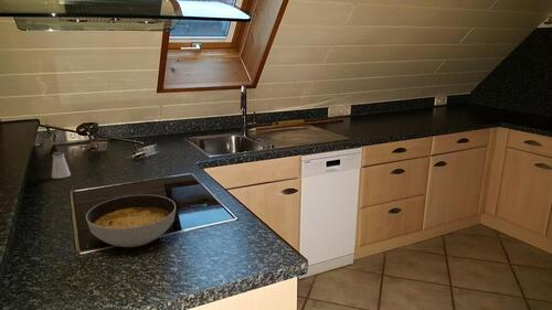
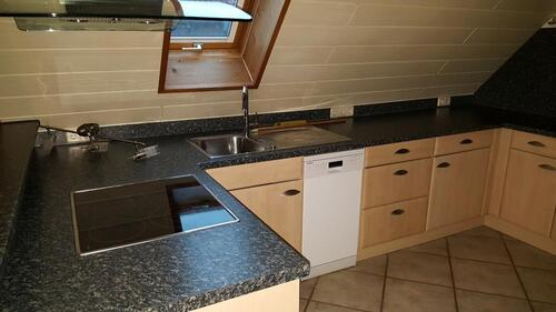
- soup bowl [85,194,177,248]
- saltshaker [51,151,72,180]
